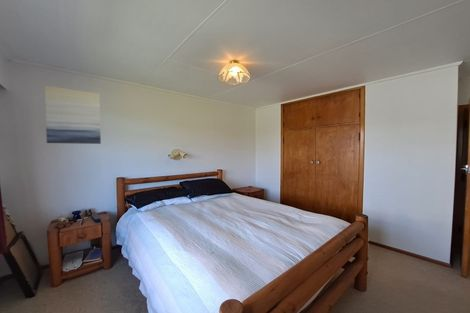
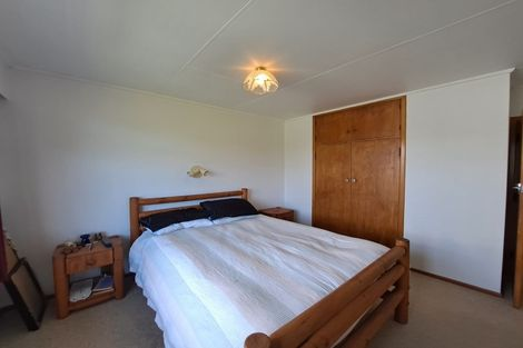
- wall art [44,85,102,145]
